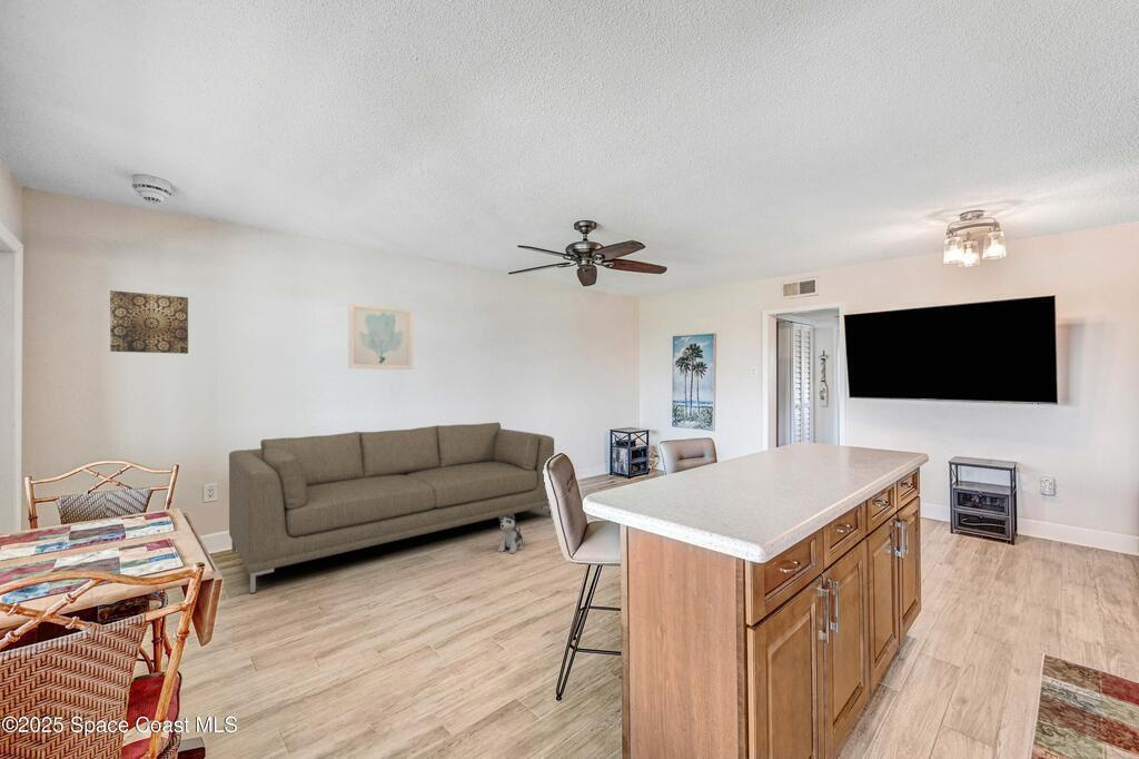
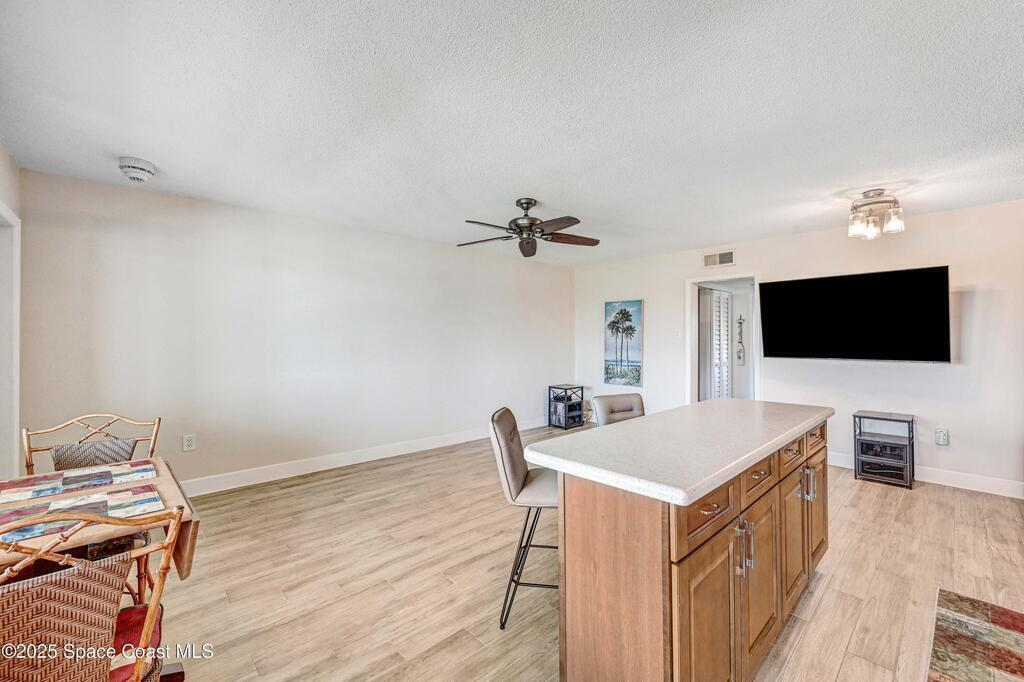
- wall art [109,289,189,355]
- plush toy [497,511,525,554]
- sofa [228,421,555,594]
- wall art [347,302,414,371]
